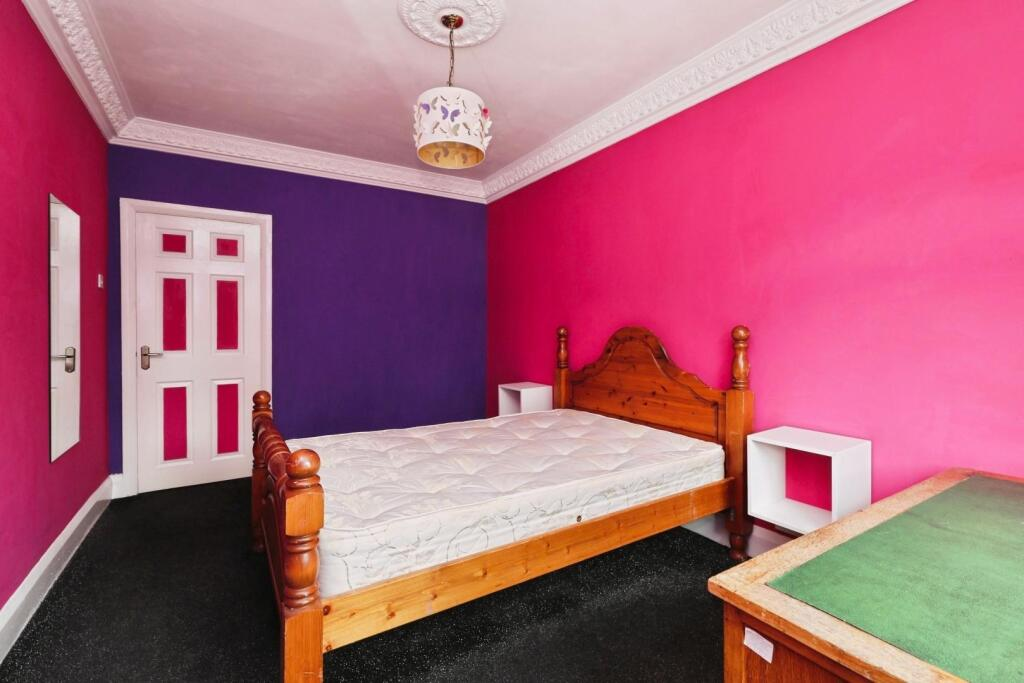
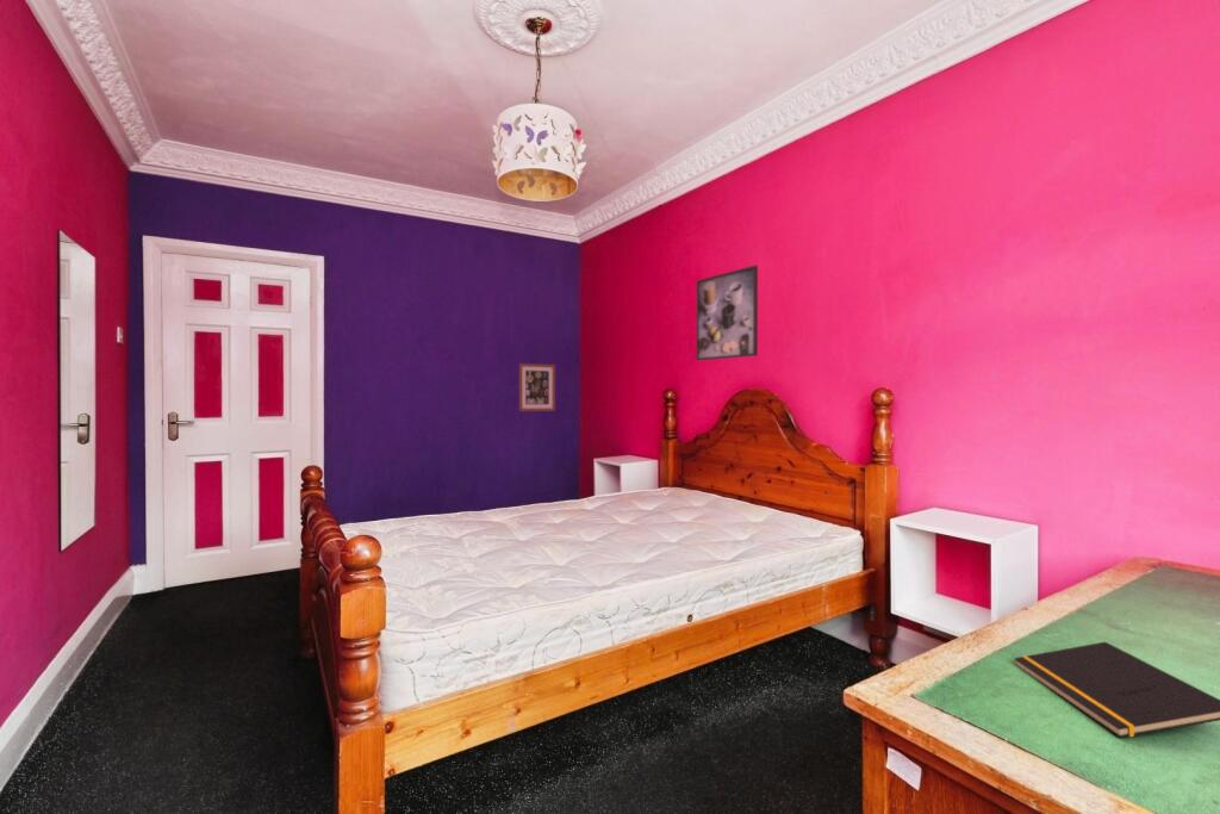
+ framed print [695,265,759,362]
+ notepad [1013,641,1220,739]
+ wall art [518,362,556,412]
